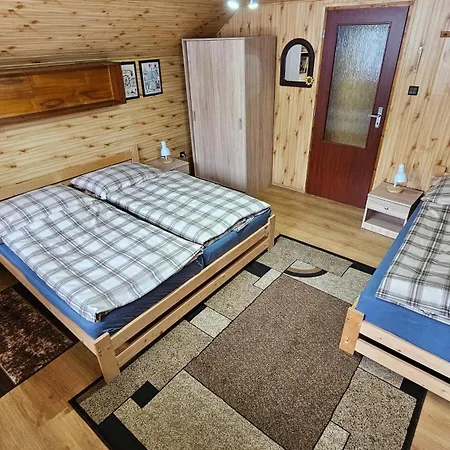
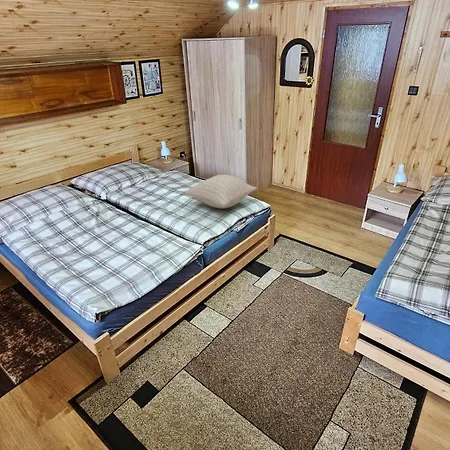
+ pillow [184,174,258,209]
